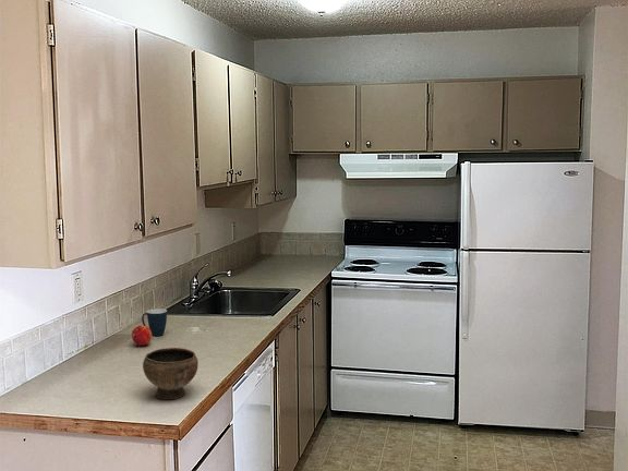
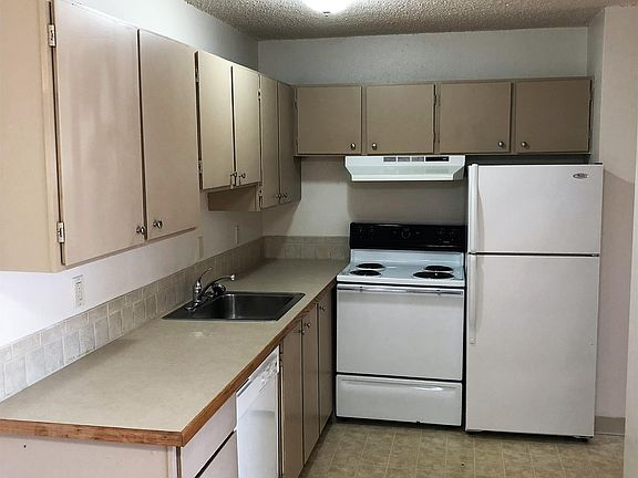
- mug [141,307,168,337]
- peach [131,325,153,347]
- bowl [142,347,200,400]
